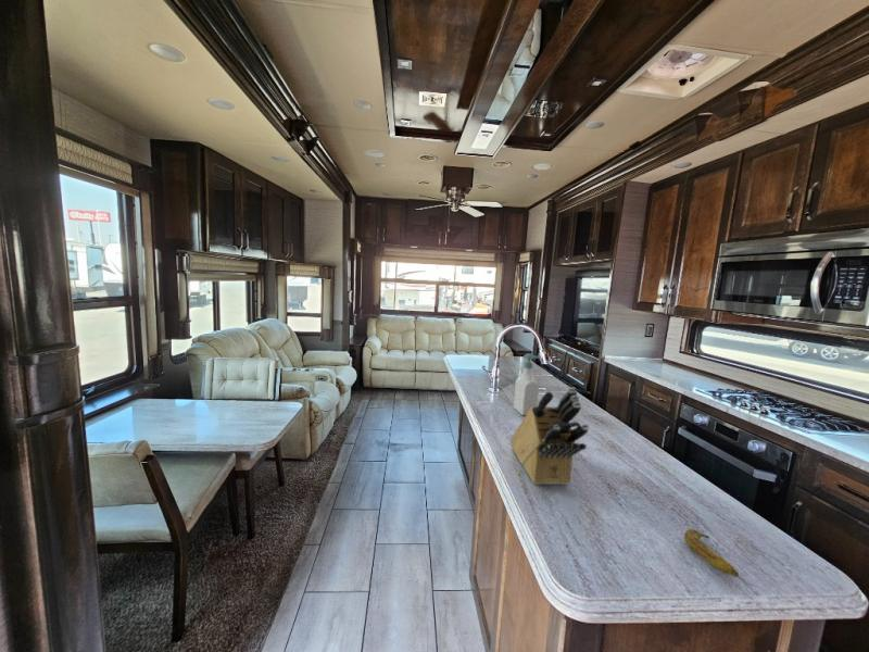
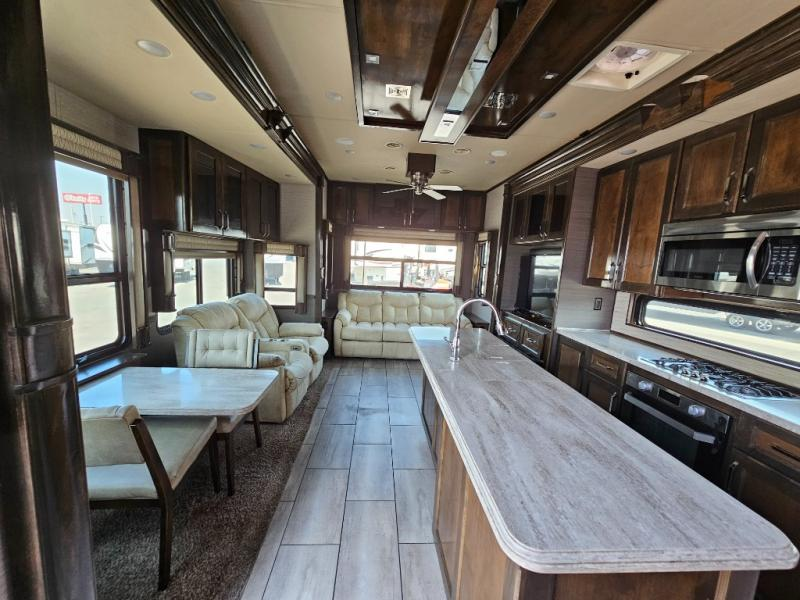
- soap bottle [513,352,541,416]
- banana [683,528,740,578]
- knife block [509,386,590,486]
